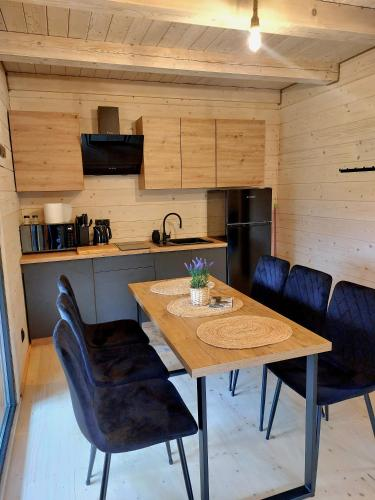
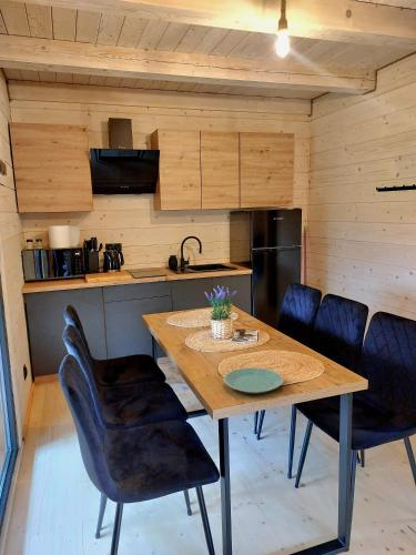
+ plate [223,366,284,395]
